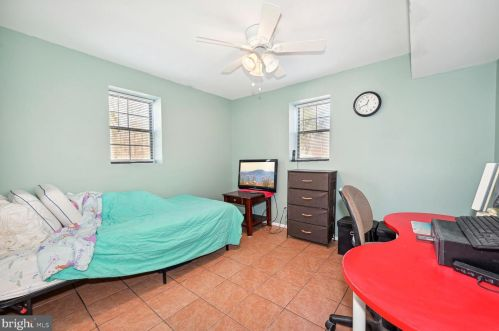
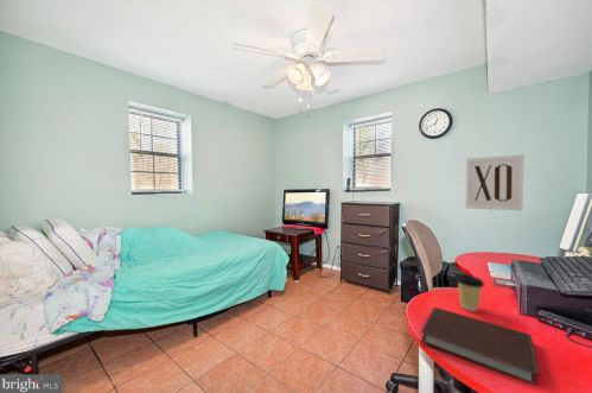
+ notebook [420,306,541,385]
+ coffee cup [454,274,485,312]
+ wall art [465,153,524,211]
